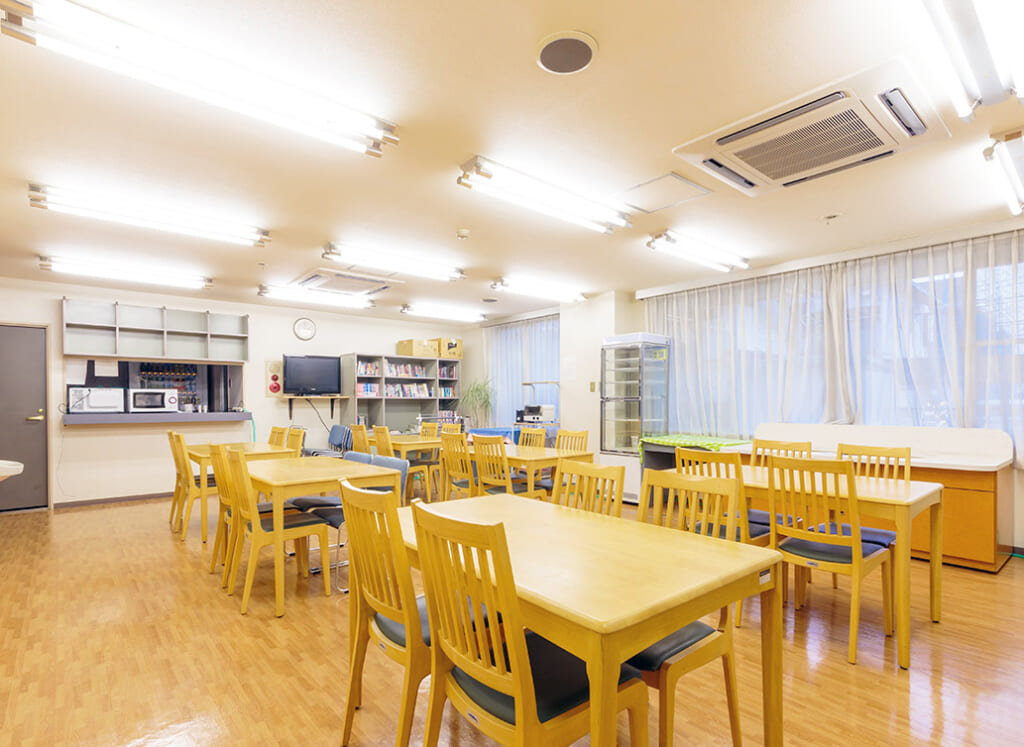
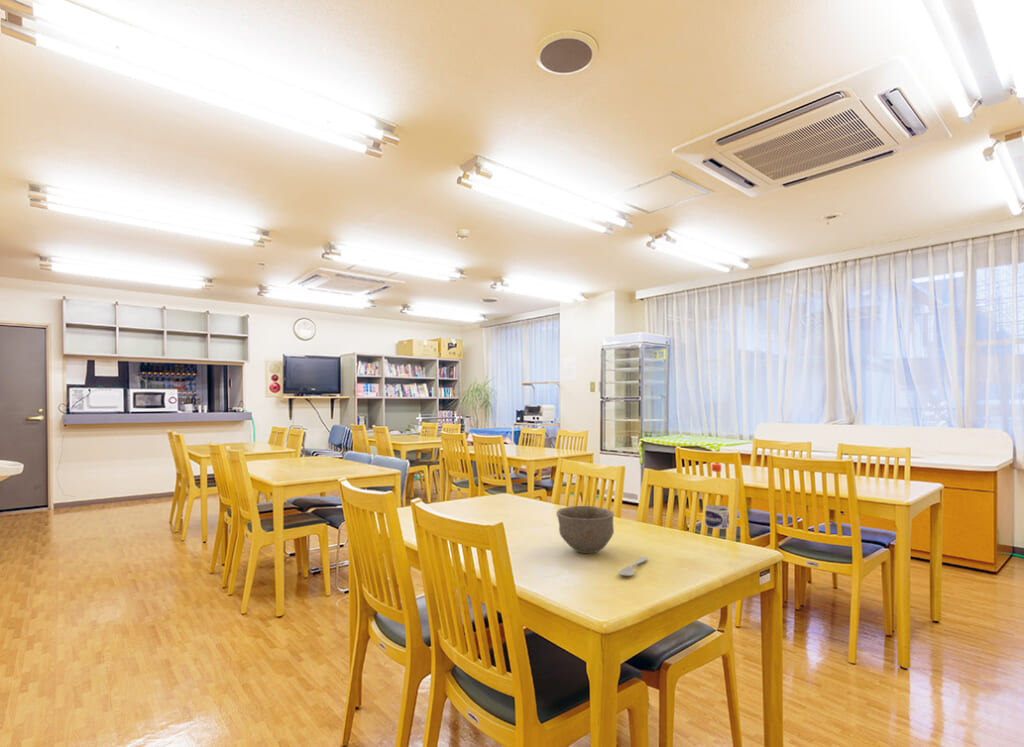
+ water bottle [704,463,730,530]
+ bowl [556,505,615,554]
+ spoon [618,556,649,577]
